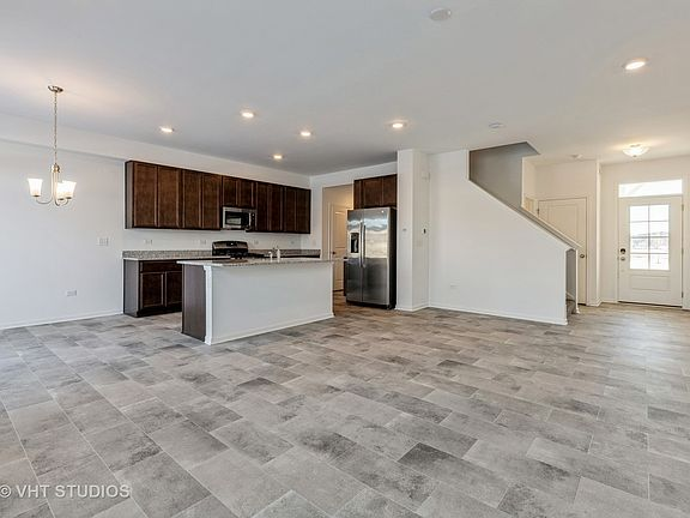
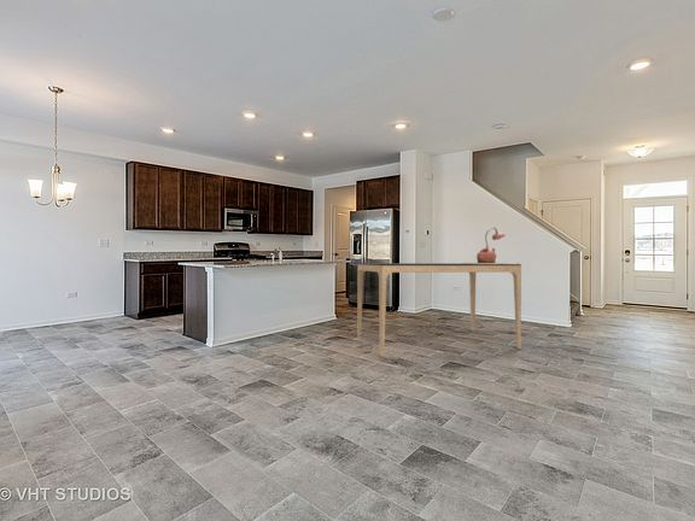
+ dining table [356,262,522,357]
+ table lamp [462,226,520,264]
